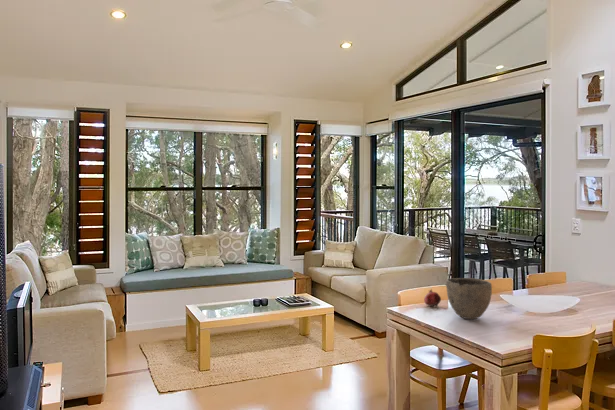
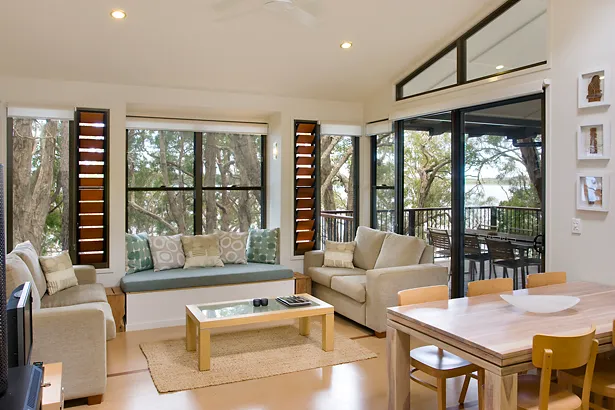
- fruit [423,288,442,307]
- bowl [445,277,493,320]
